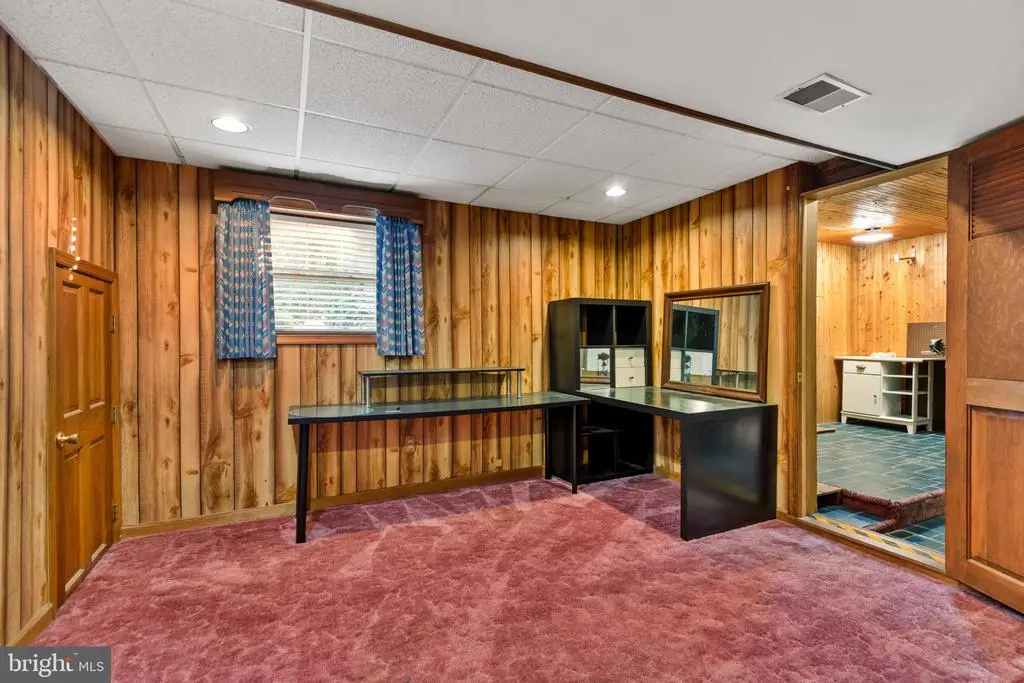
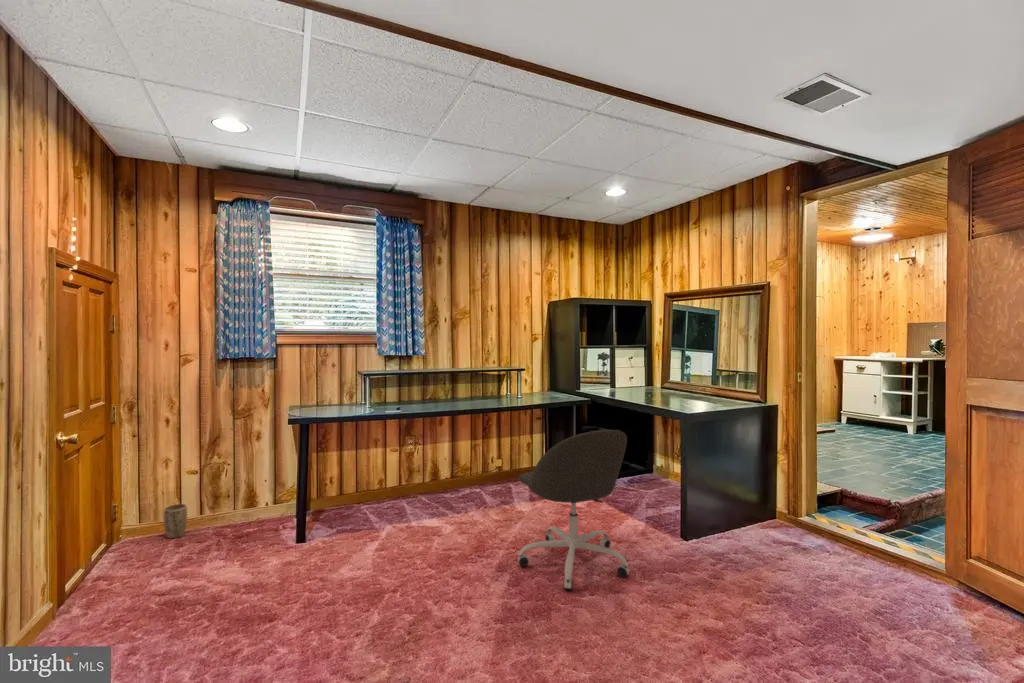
+ office chair [517,429,631,591]
+ plant pot [163,503,188,539]
